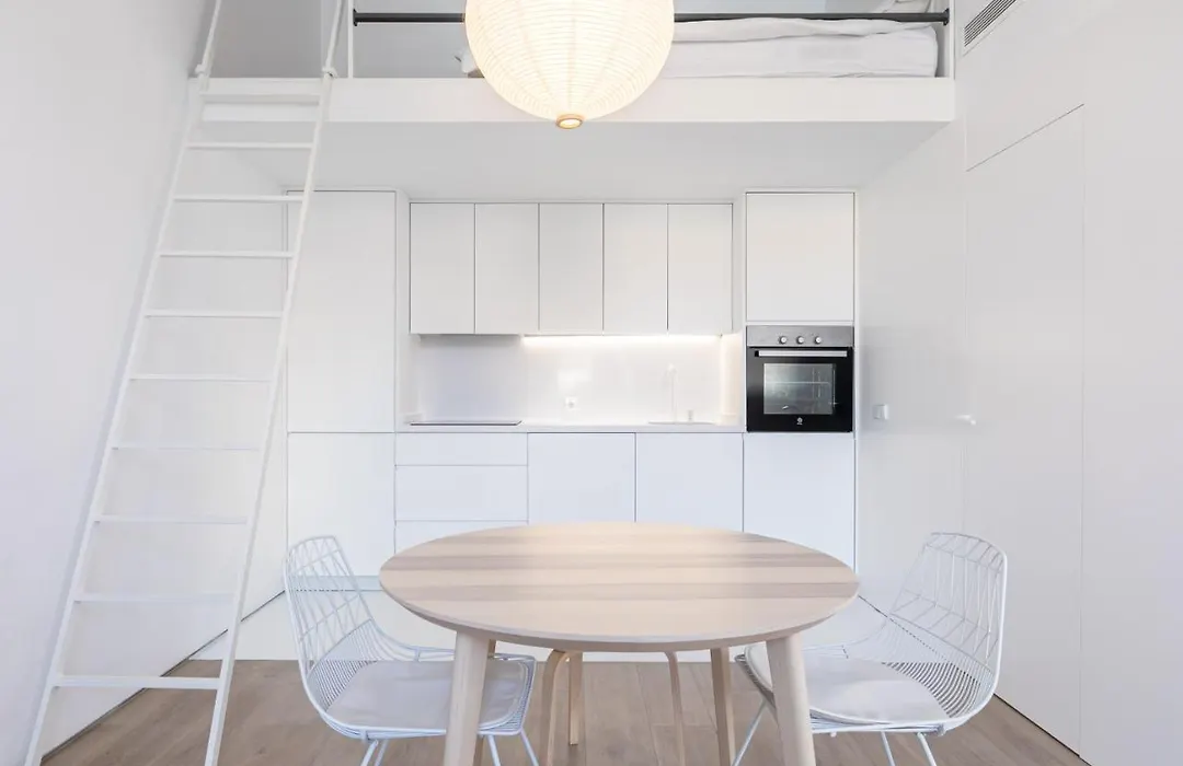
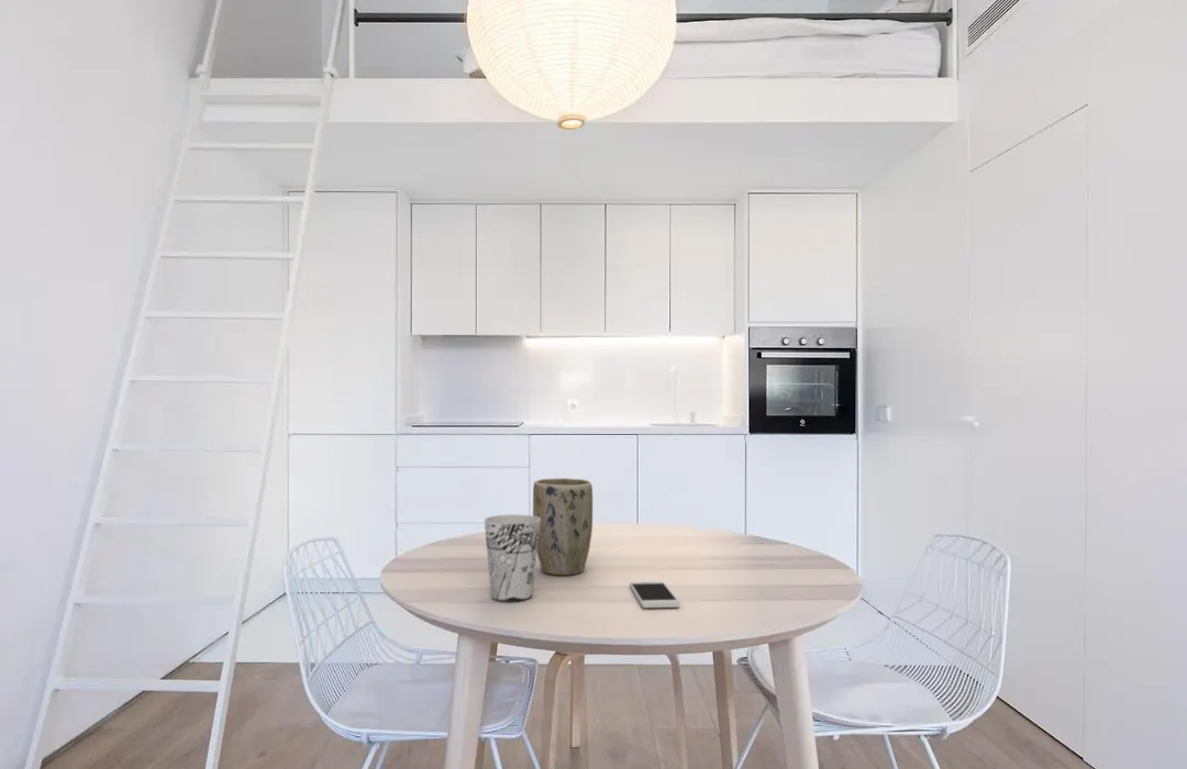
+ plant pot [532,477,594,576]
+ cup [484,514,541,603]
+ smartphone [629,580,680,609]
